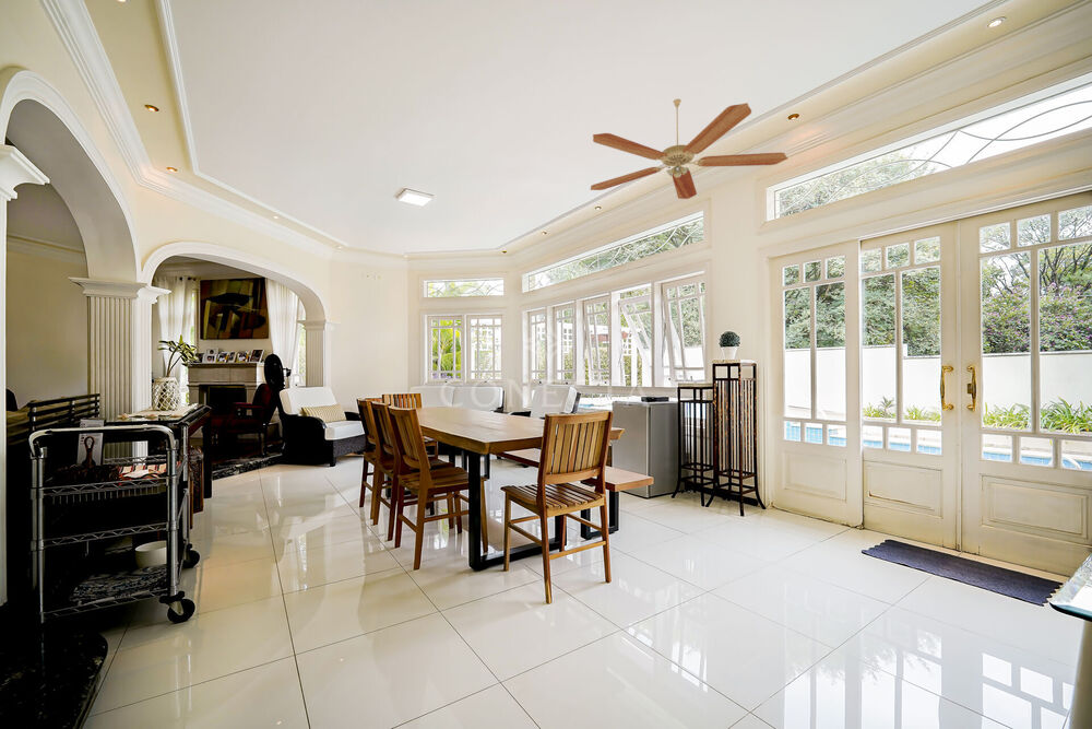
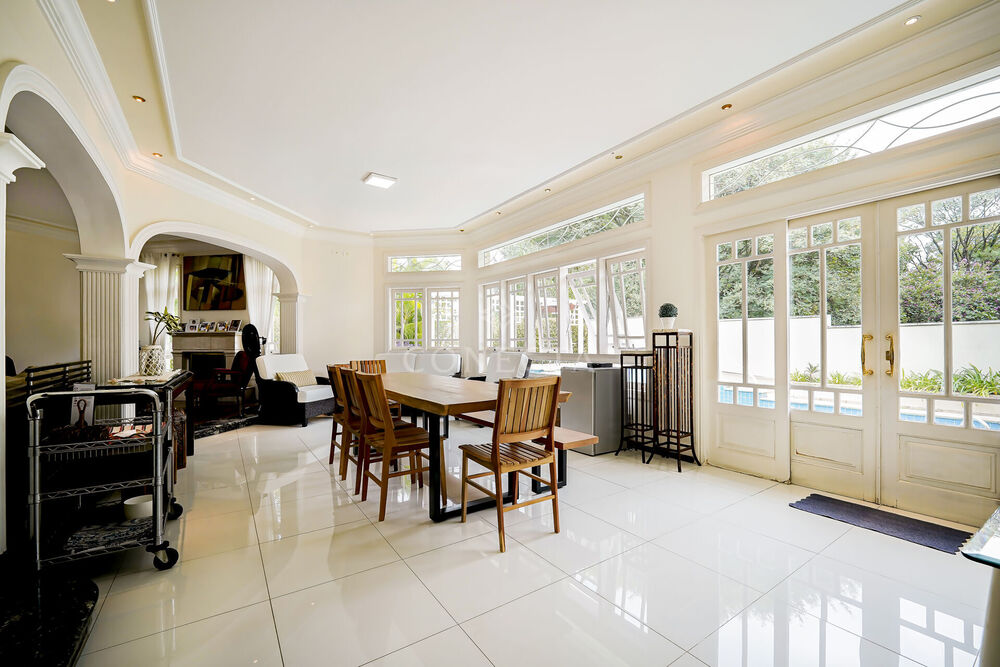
- ceiling fan [590,98,788,200]
